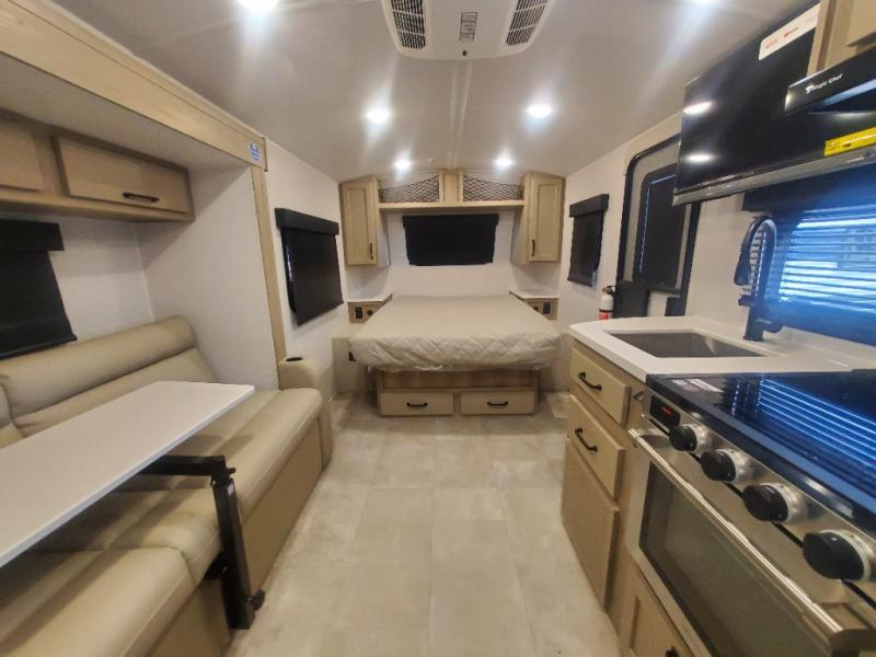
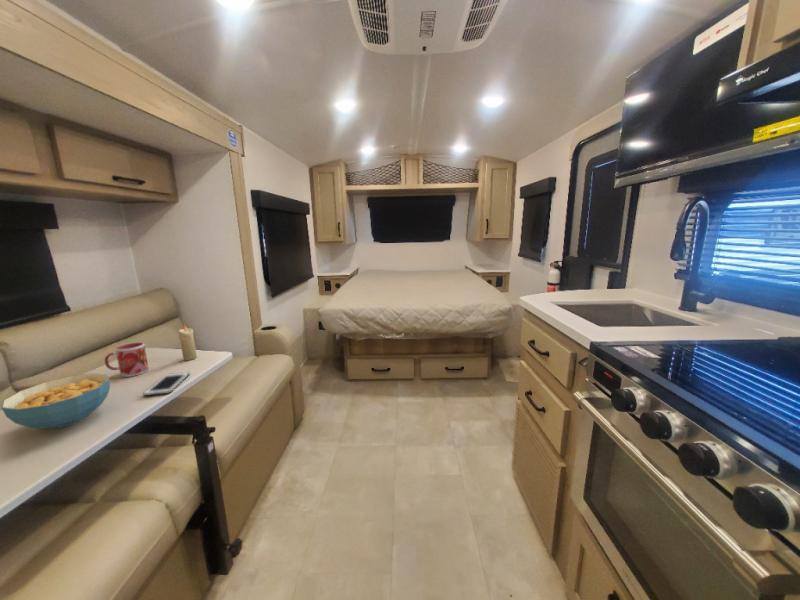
+ cell phone [142,371,190,397]
+ cereal bowl [0,372,111,430]
+ candle [178,322,198,361]
+ mug [104,342,150,378]
